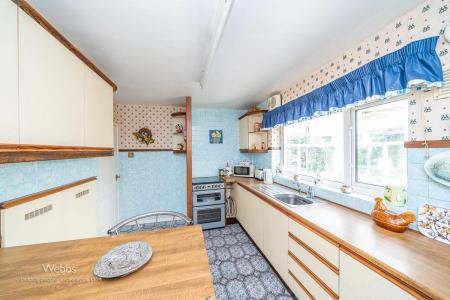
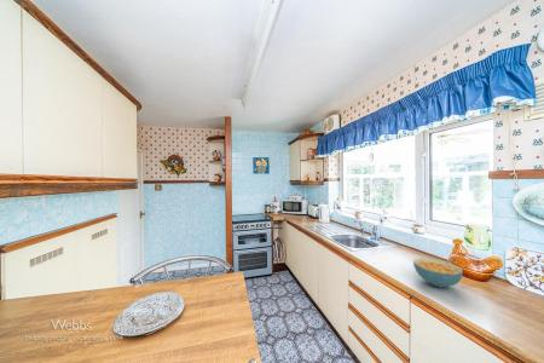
+ cereal bowl [412,258,464,288]
